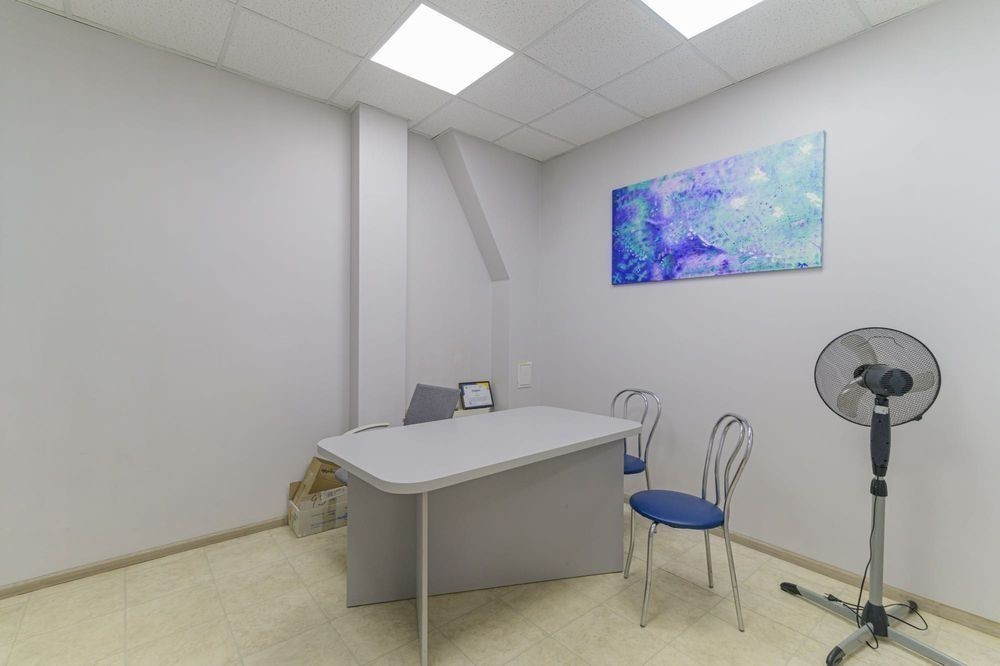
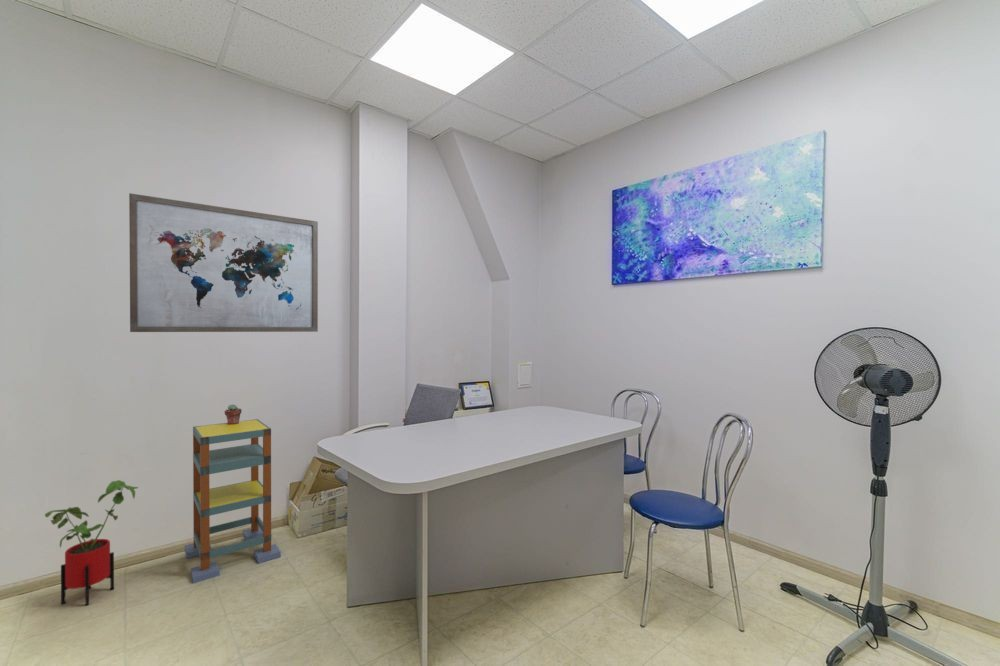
+ potted succulent [223,403,243,424]
+ house plant [44,479,139,606]
+ shelving unit [184,418,282,584]
+ wall art [128,192,319,333]
